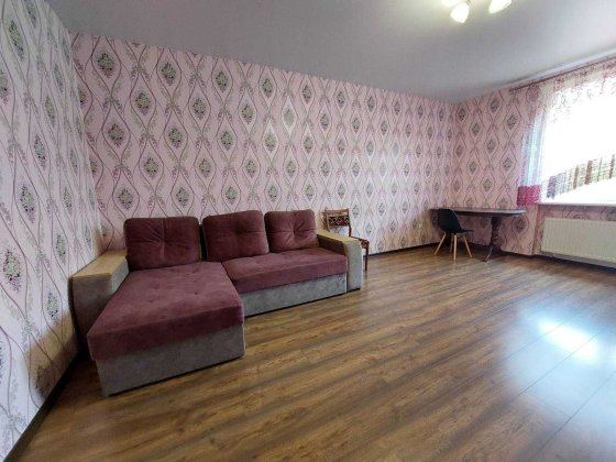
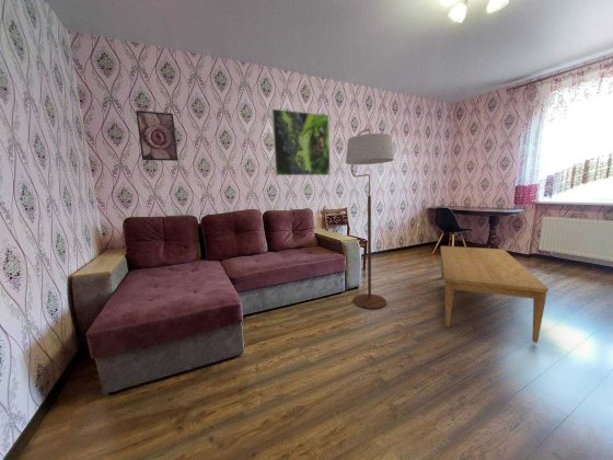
+ floor lamp [345,128,395,310]
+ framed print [135,110,180,162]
+ coffee table [439,245,550,344]
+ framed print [270,108,332,176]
